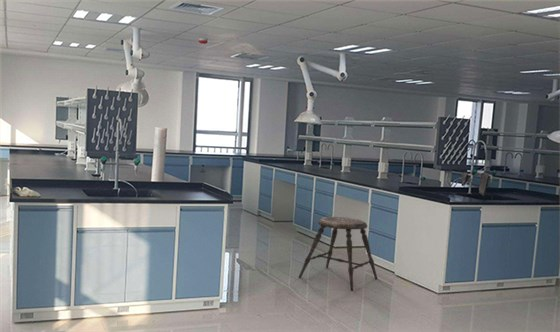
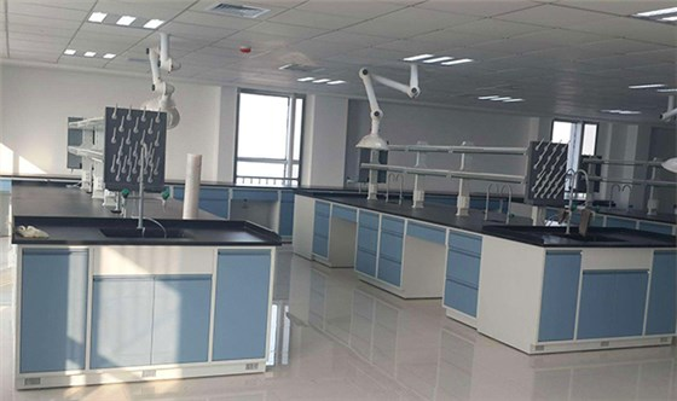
- stool [298,216,379,292]
